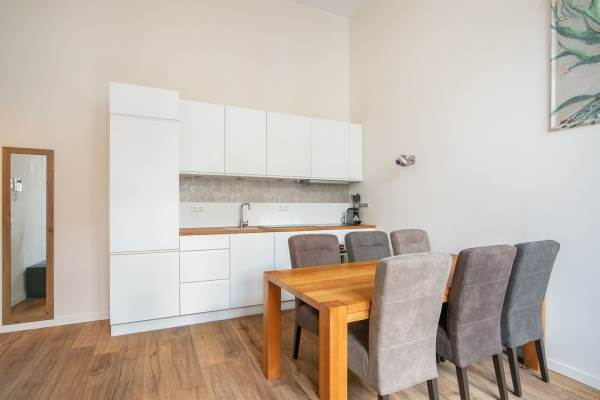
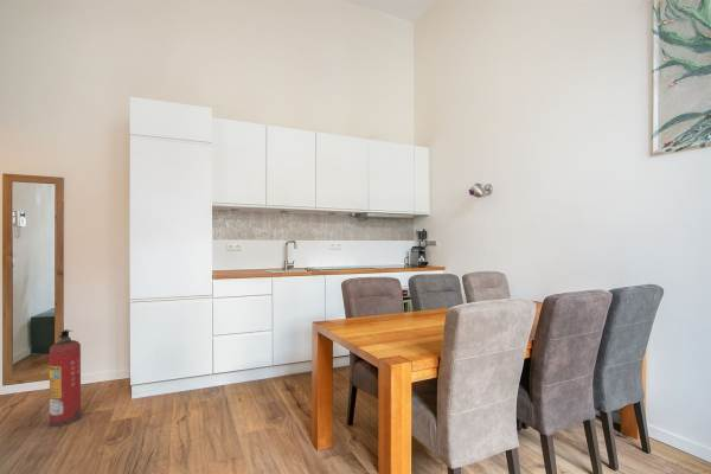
+ fire extinguisher [49,328,83,428]
